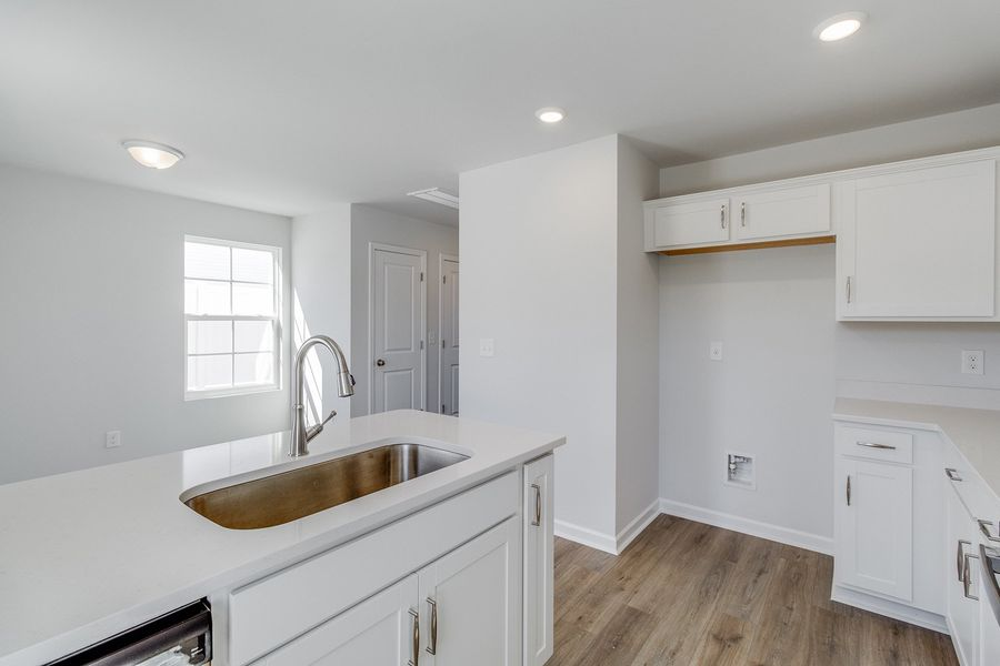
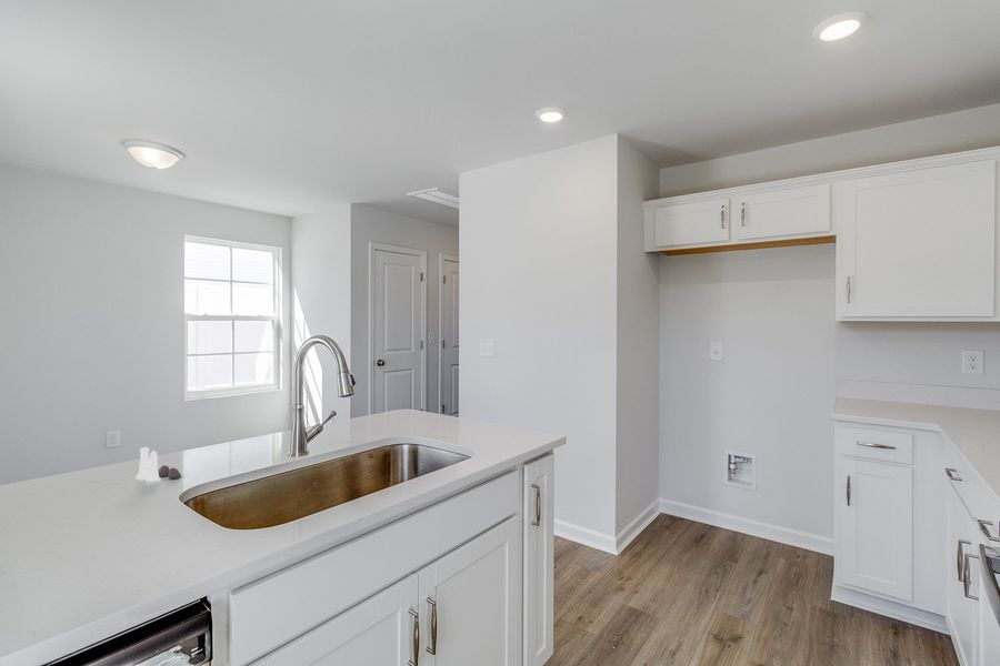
+ salt and pepper shaker set [136,446,182,483]
